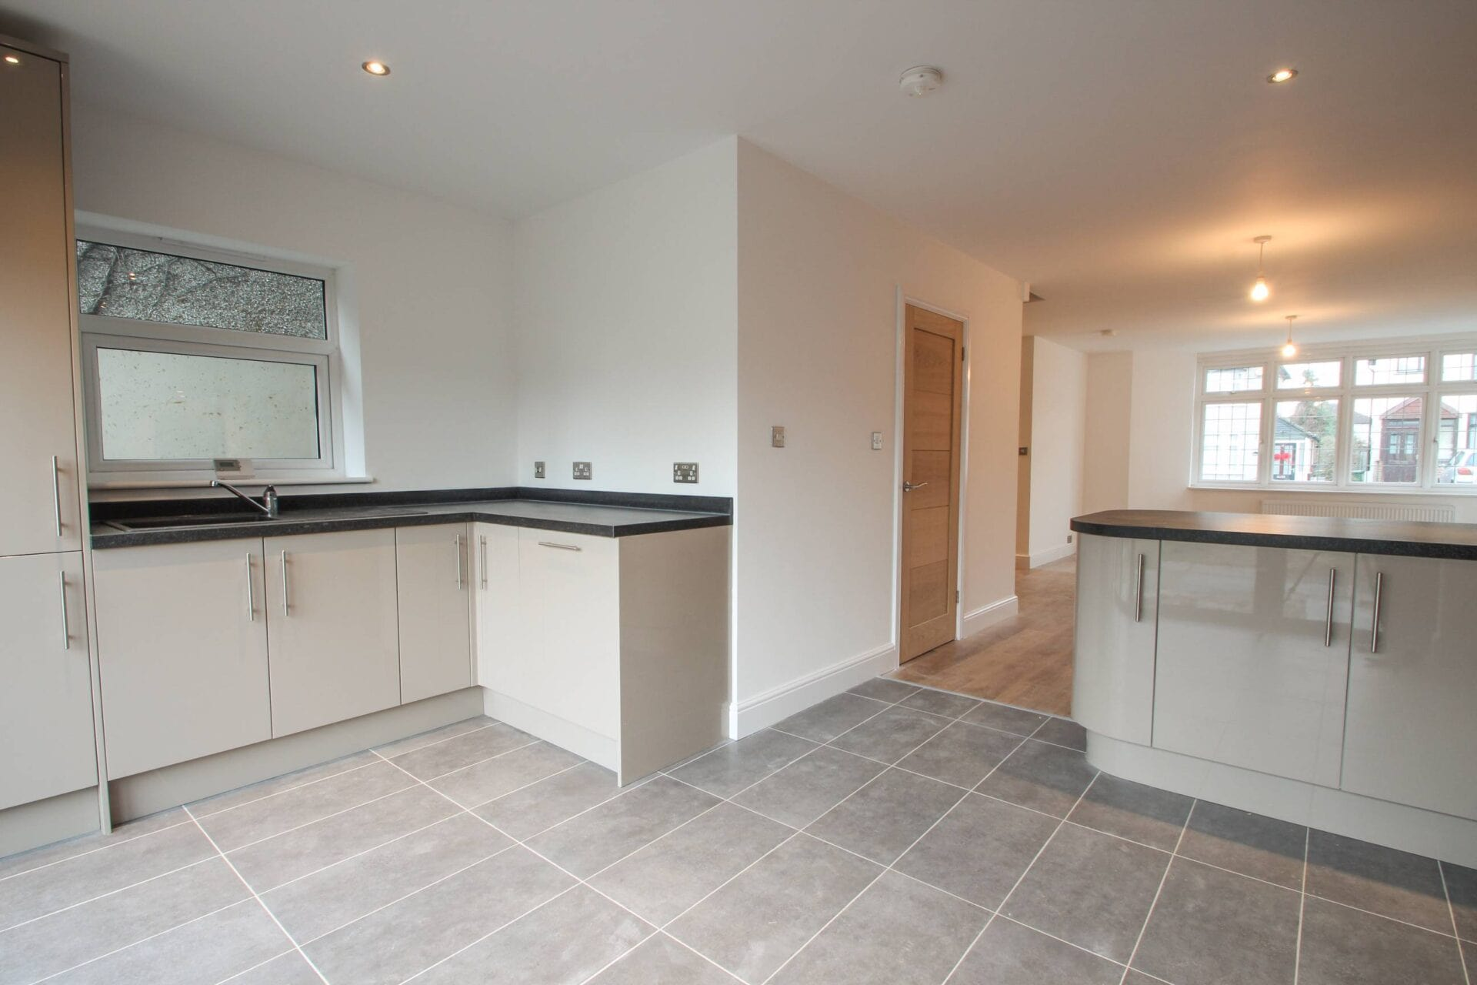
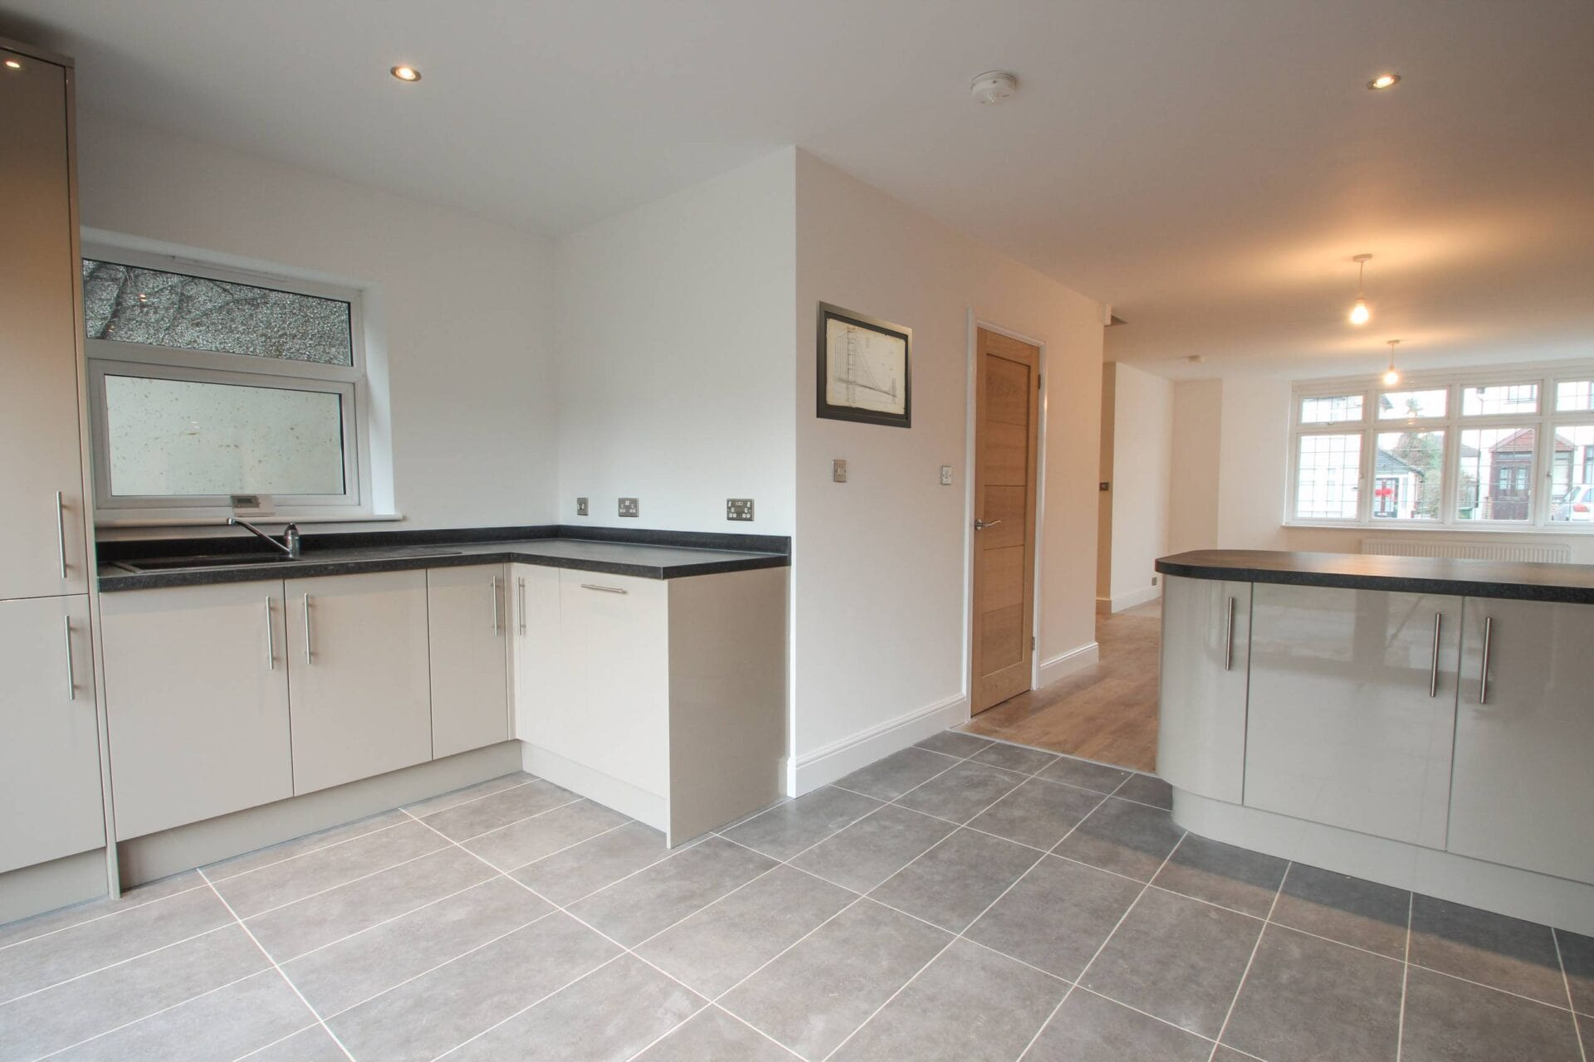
+ wall art [815,300,912,429]
